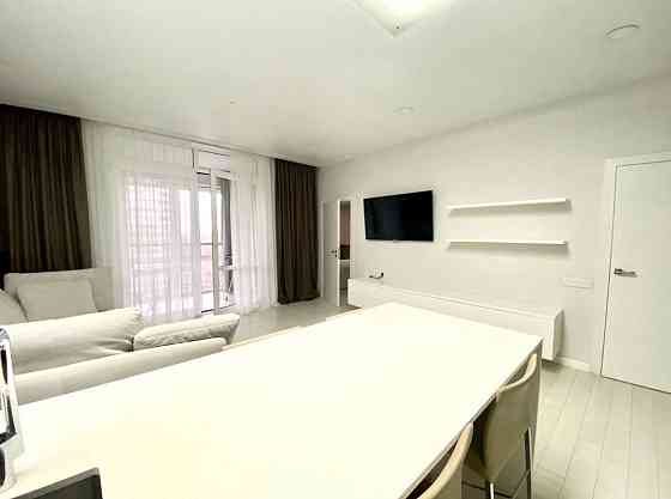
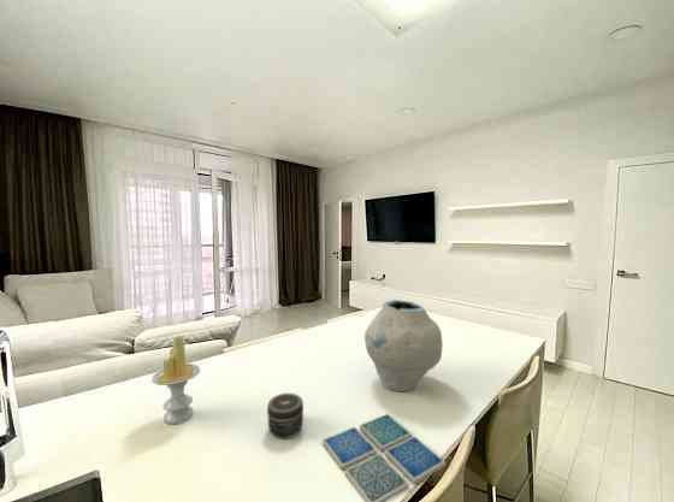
+ drink coaster [321,413,447,502]
+ vase [363,299,444,392]
+ jar [266,392,305,439]
+ candle [150,335,201,426]
